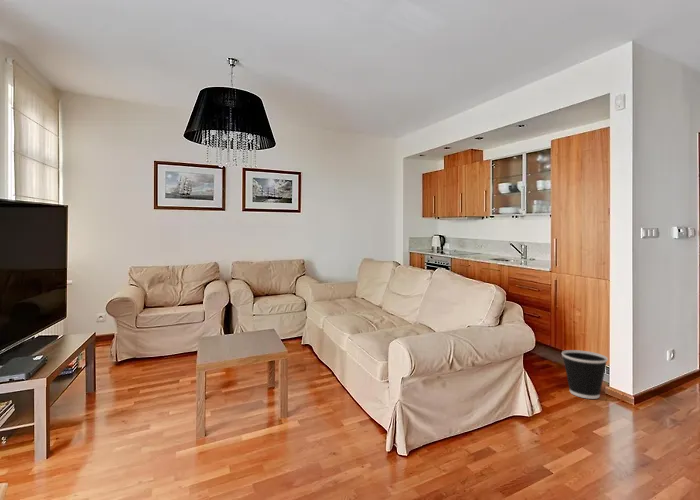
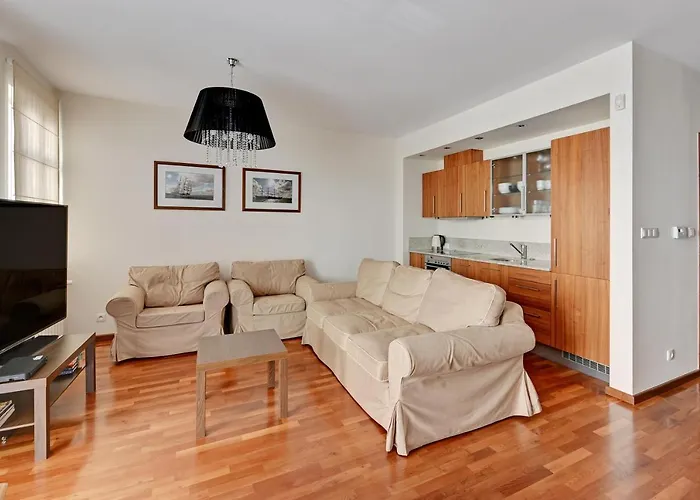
- wastebasket [561,349,609,400]
